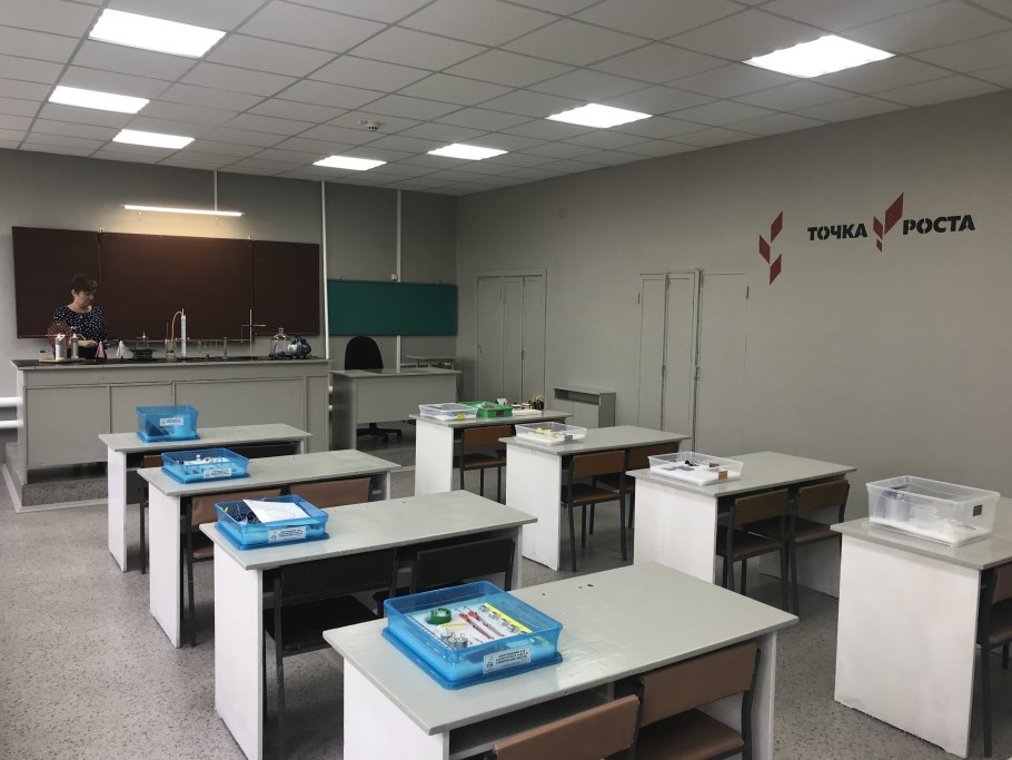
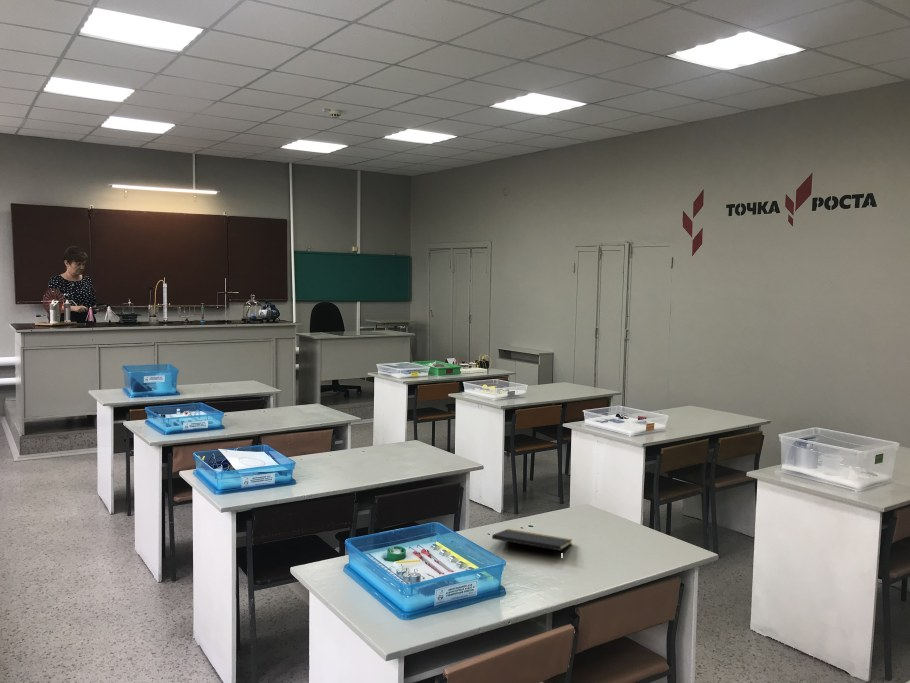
+ notepad [491,528,573,562]
